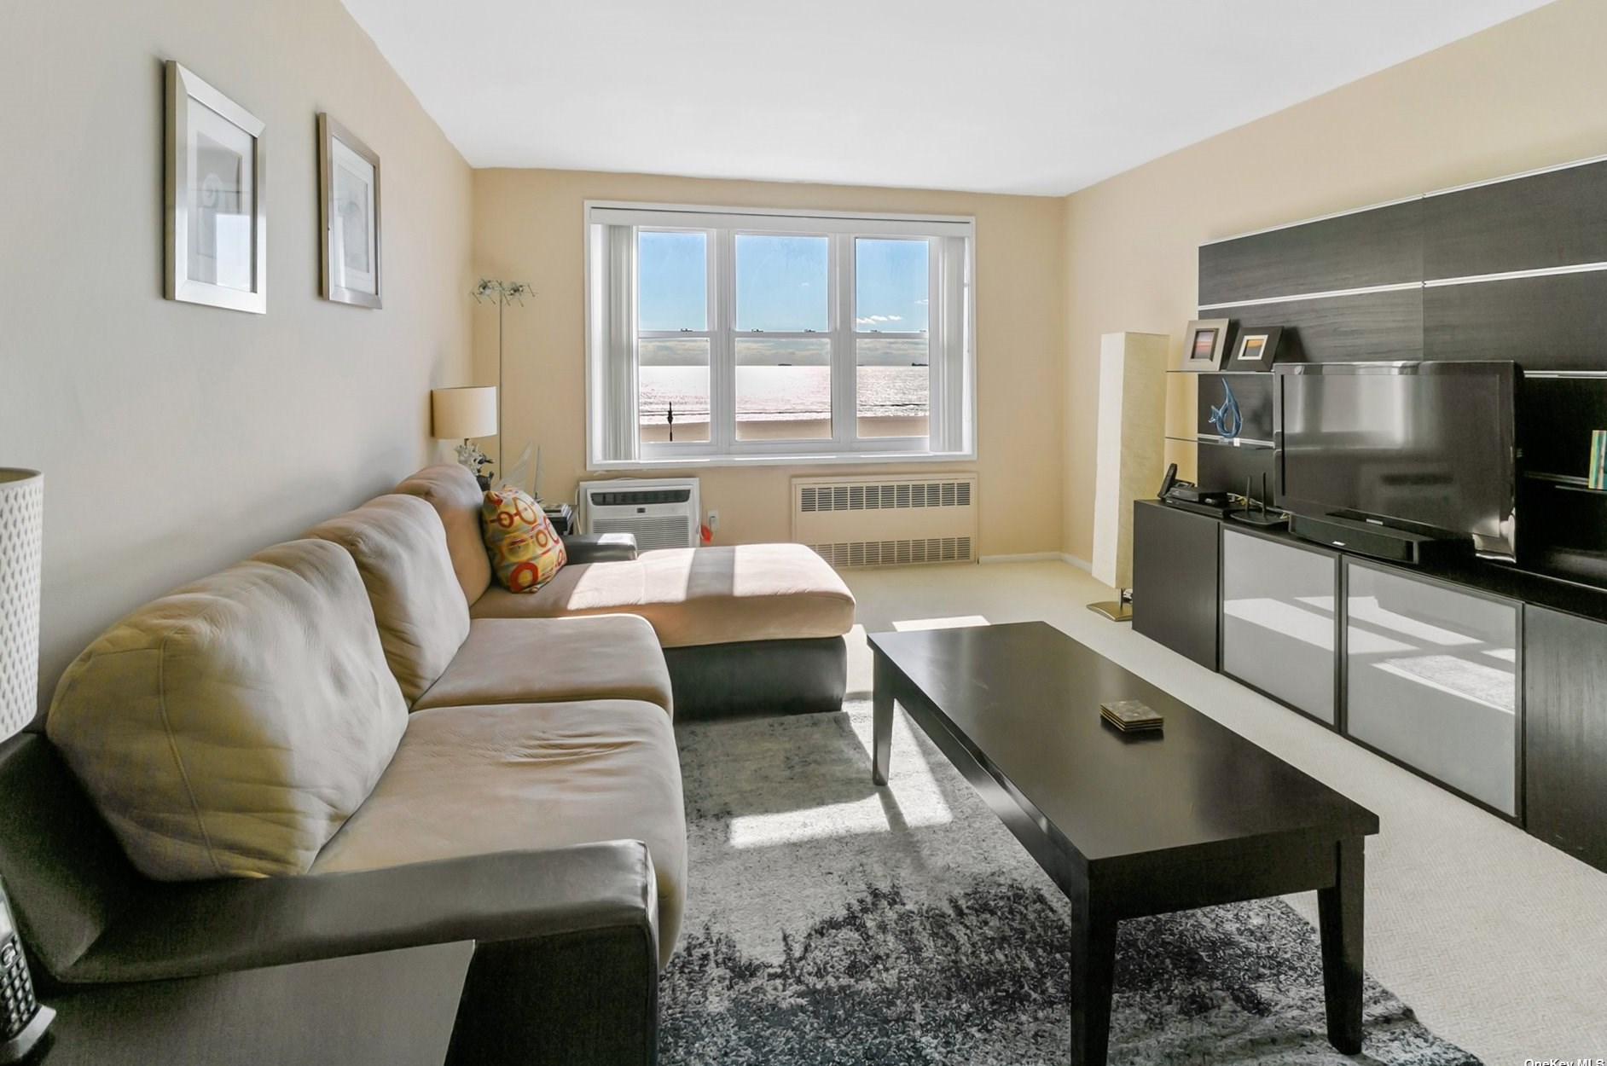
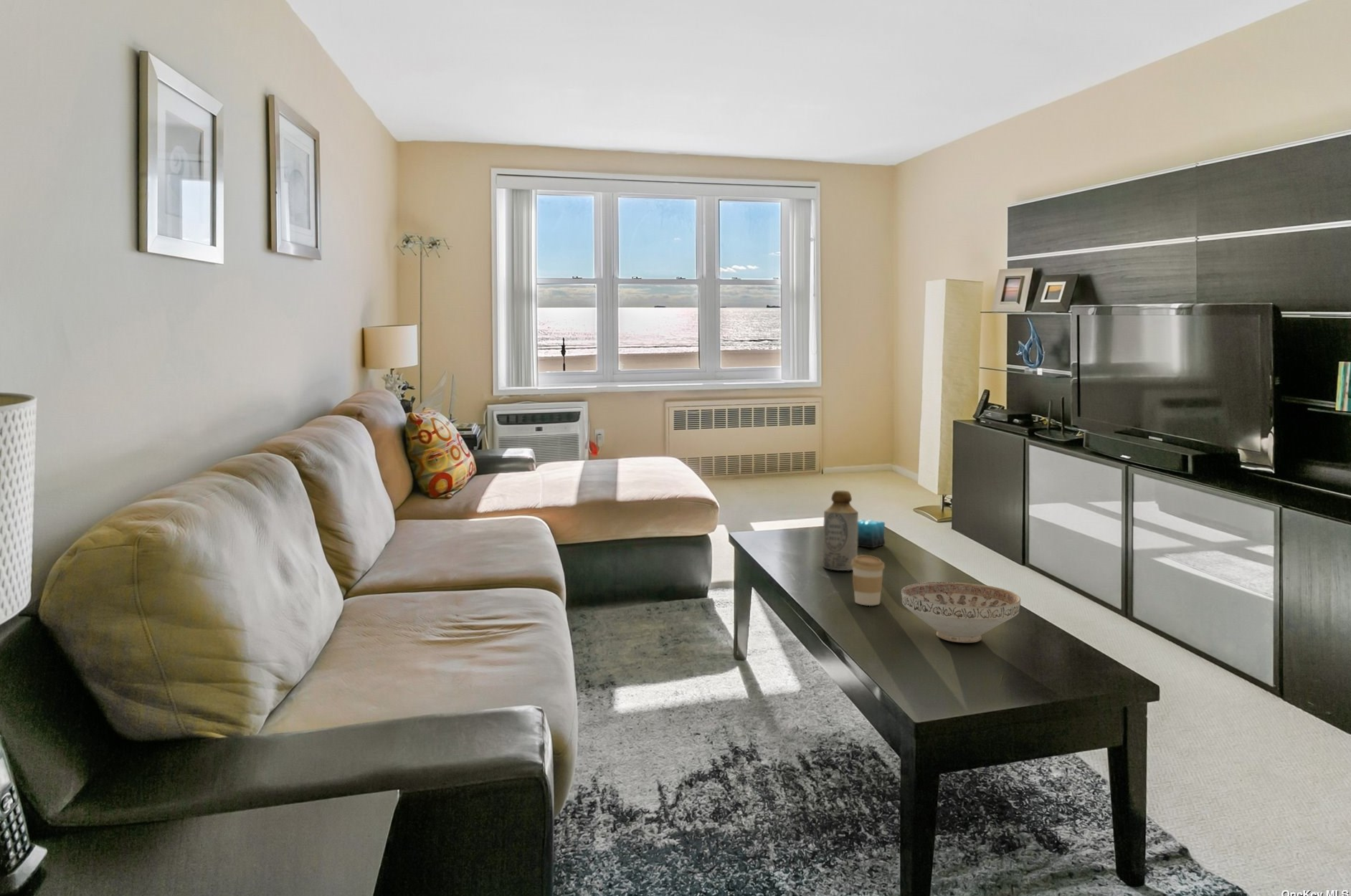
+ decorative bowl [901,581,1021,644]
+ coffee cup [851,555,886,606]
+ bottle [822,490,859,571]
+ candle [858,514,886,548]
